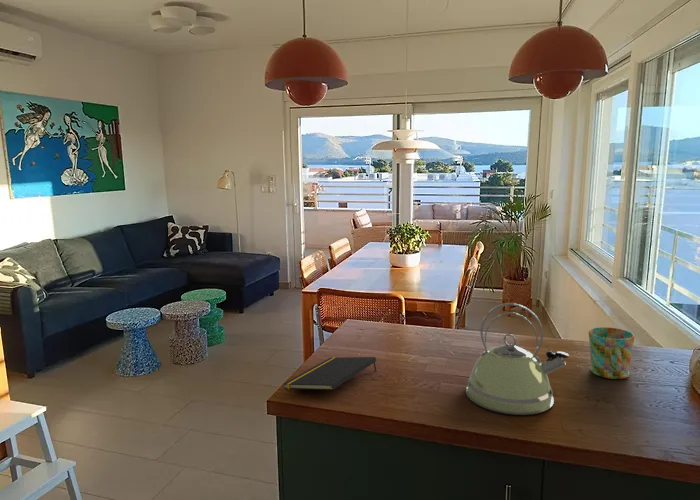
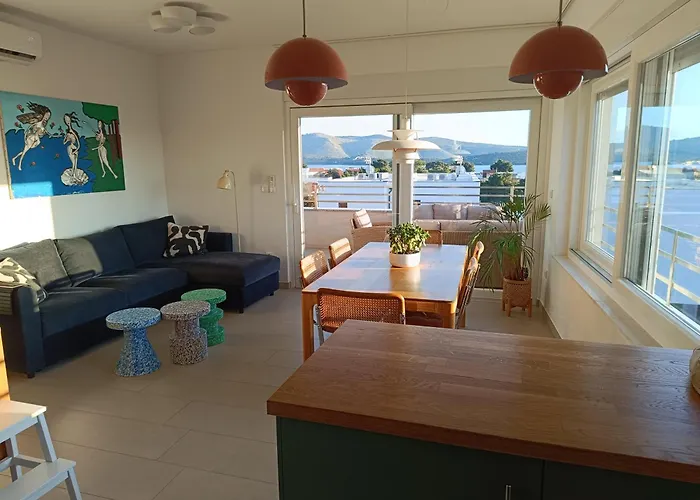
- kettle [465,302,570,416]
- mug [588,326,636,380]
- notepad [282,356,377,391]
